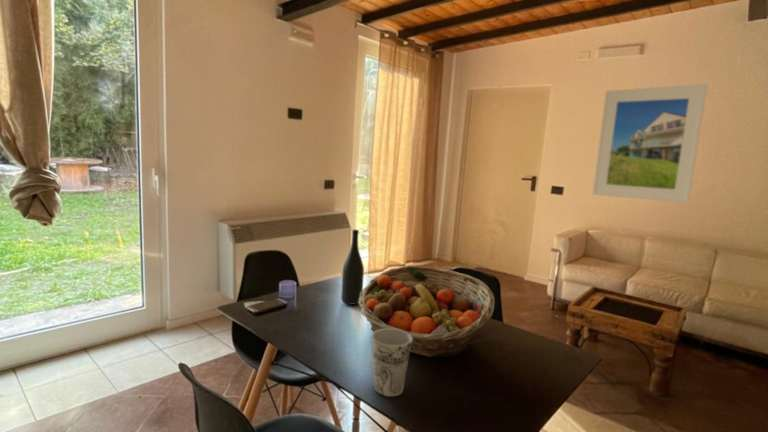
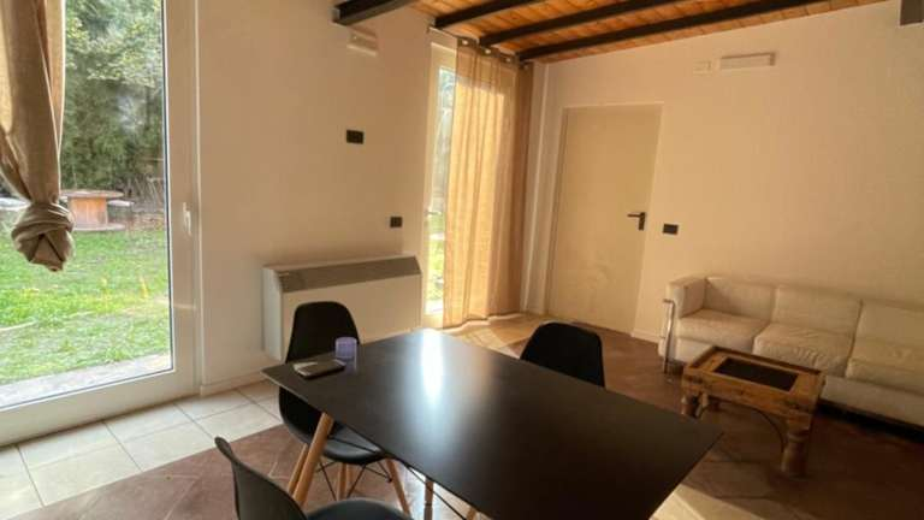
- fruit basket [358,265,496,358]
- cup [371,329,412,398]
- wine bottle [340,229,365,306]
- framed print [592,83,708,204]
